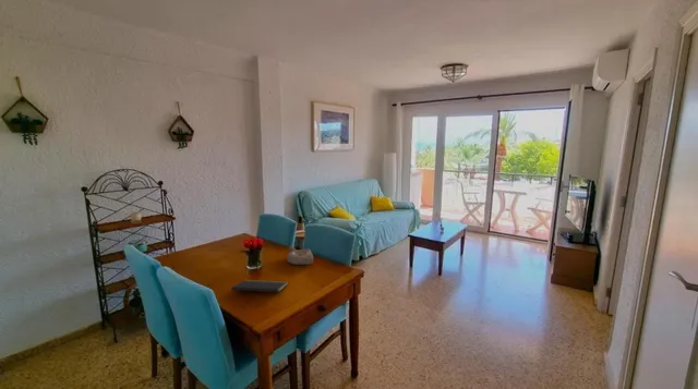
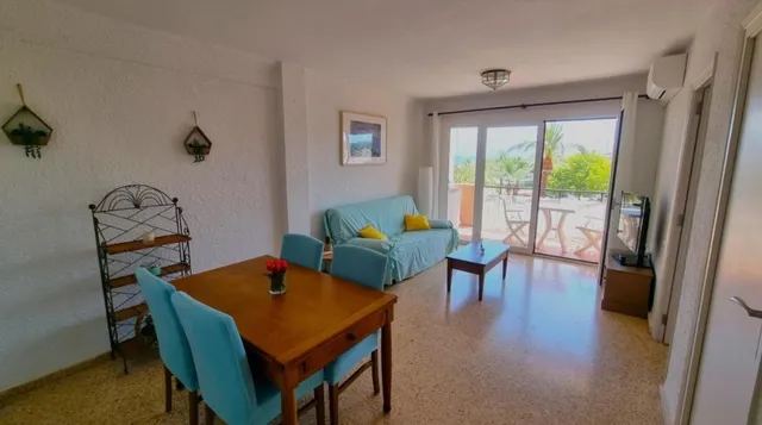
- bowl [286,245,314,266]
- notepad [230,279,289,300]
